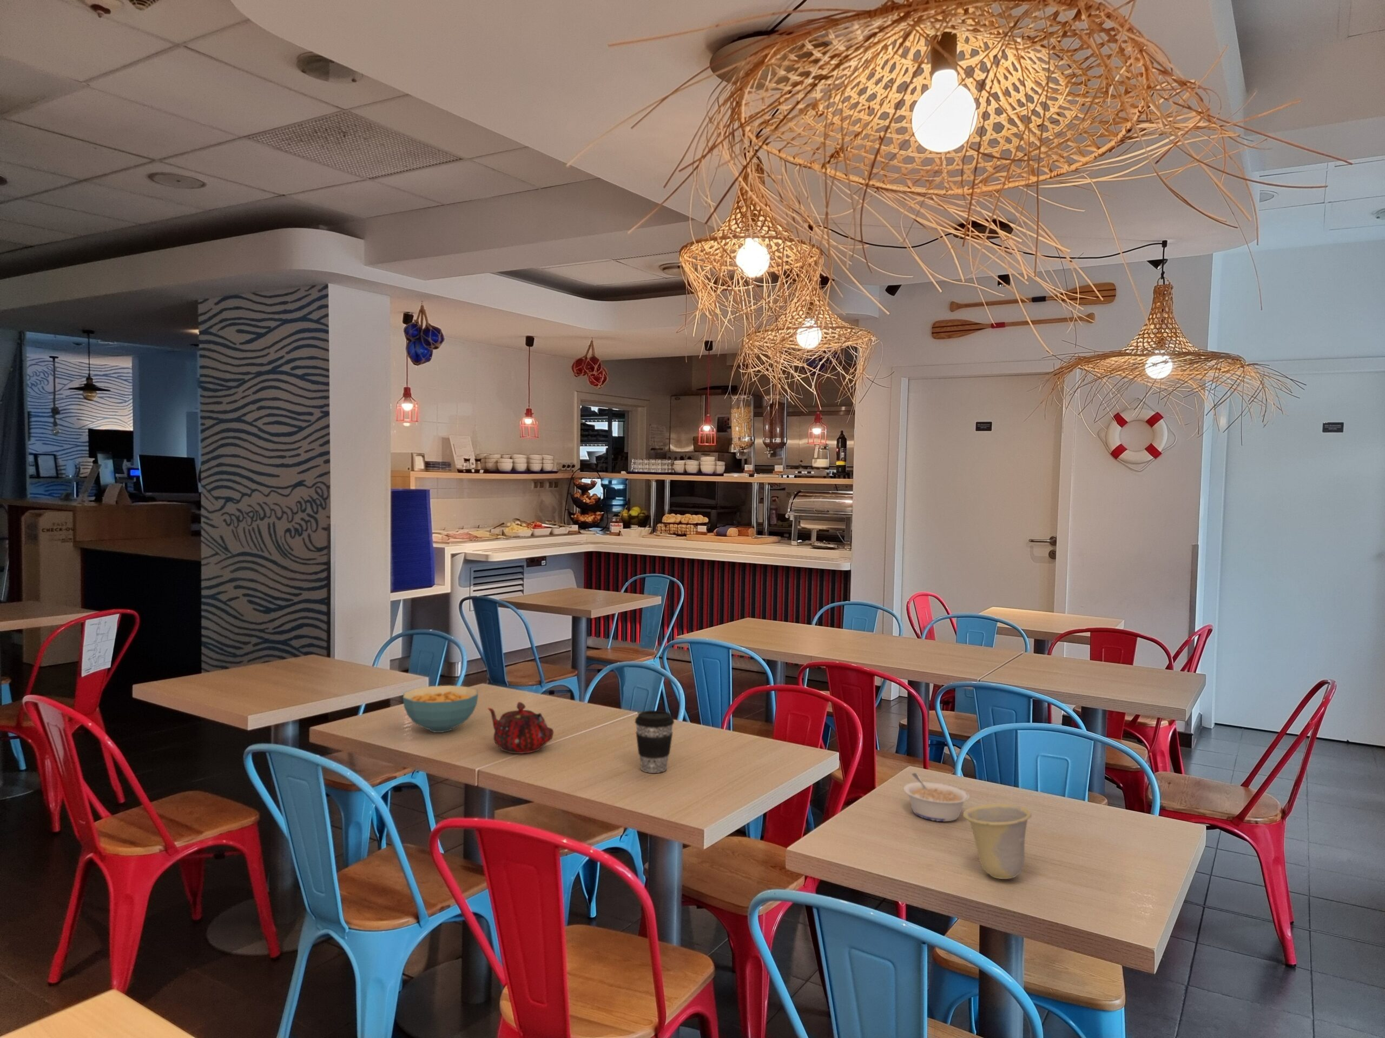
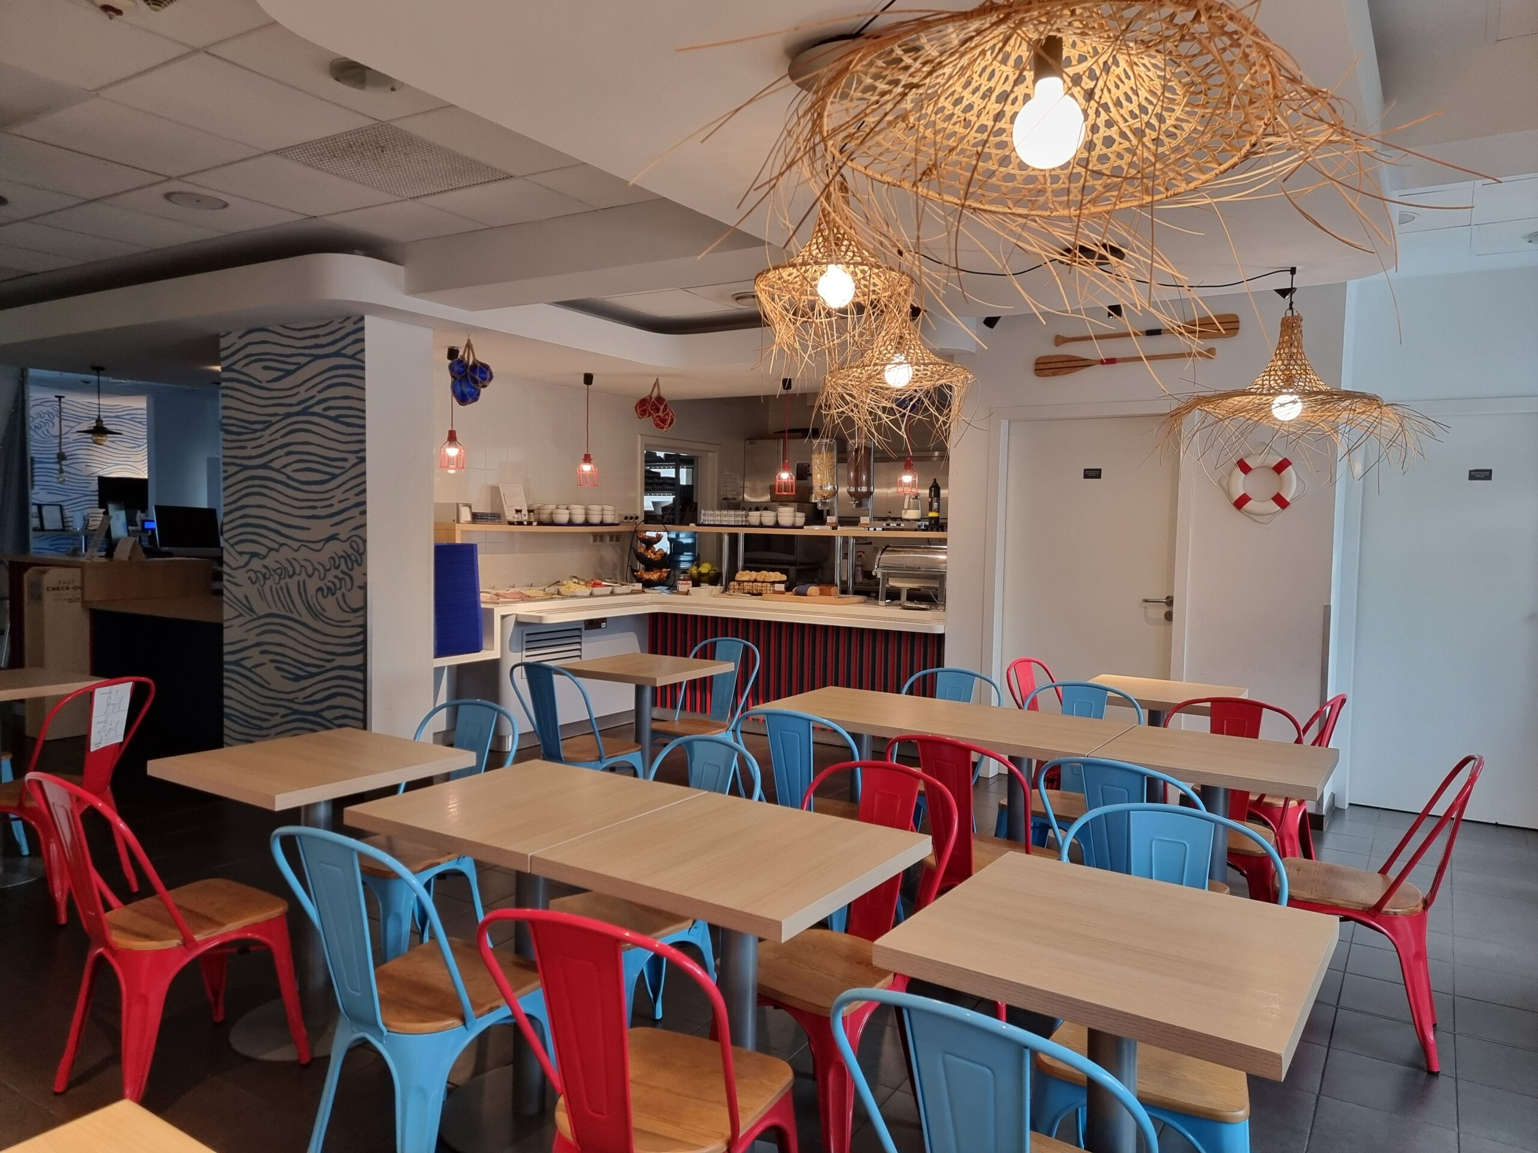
- cup [963,802,1033,880]
- teapot [486,701,554,755]
- coffee cup [634,710,675,774]
- cereal bowl [402,685,479,733]
- legume [903,773,970,822]
